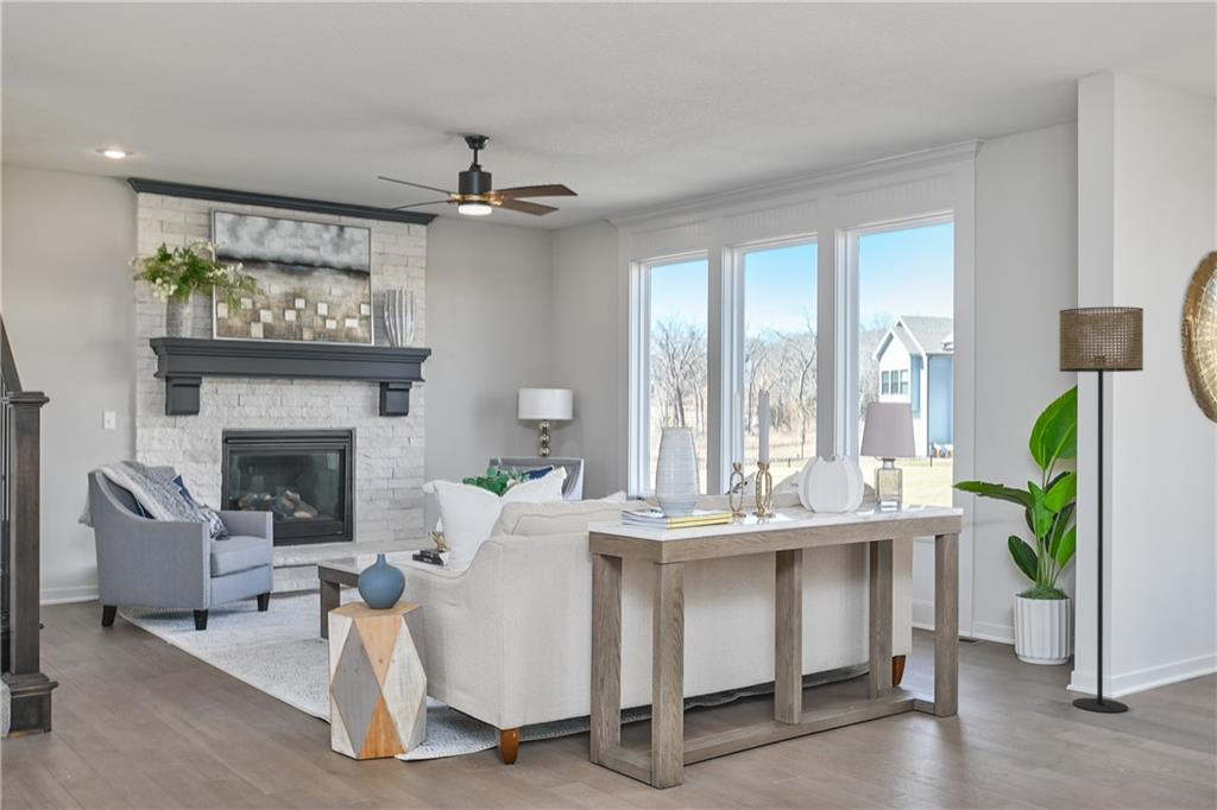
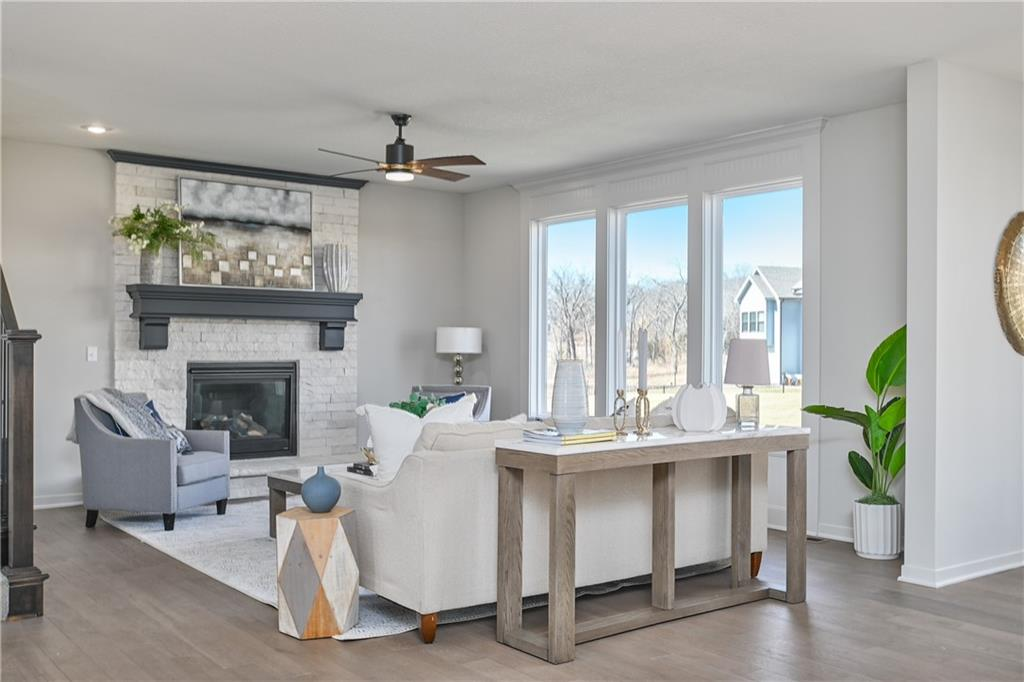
- floor lamp [1058,305,1145,714]
